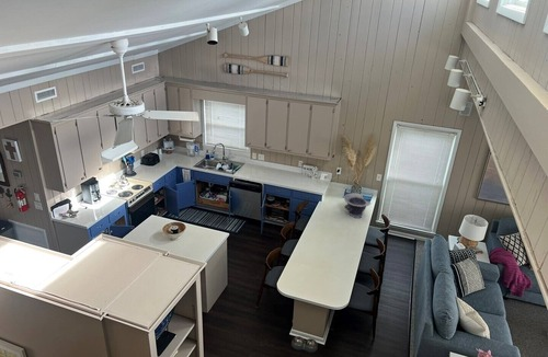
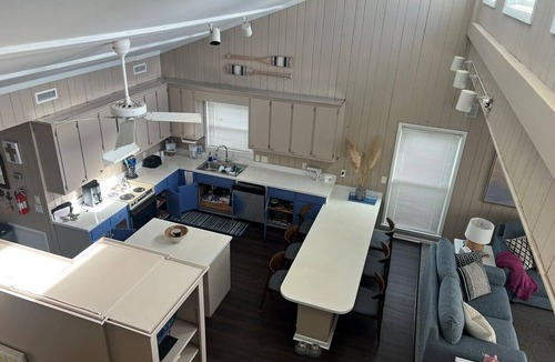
- decorative bowl [343,192,373,219]
